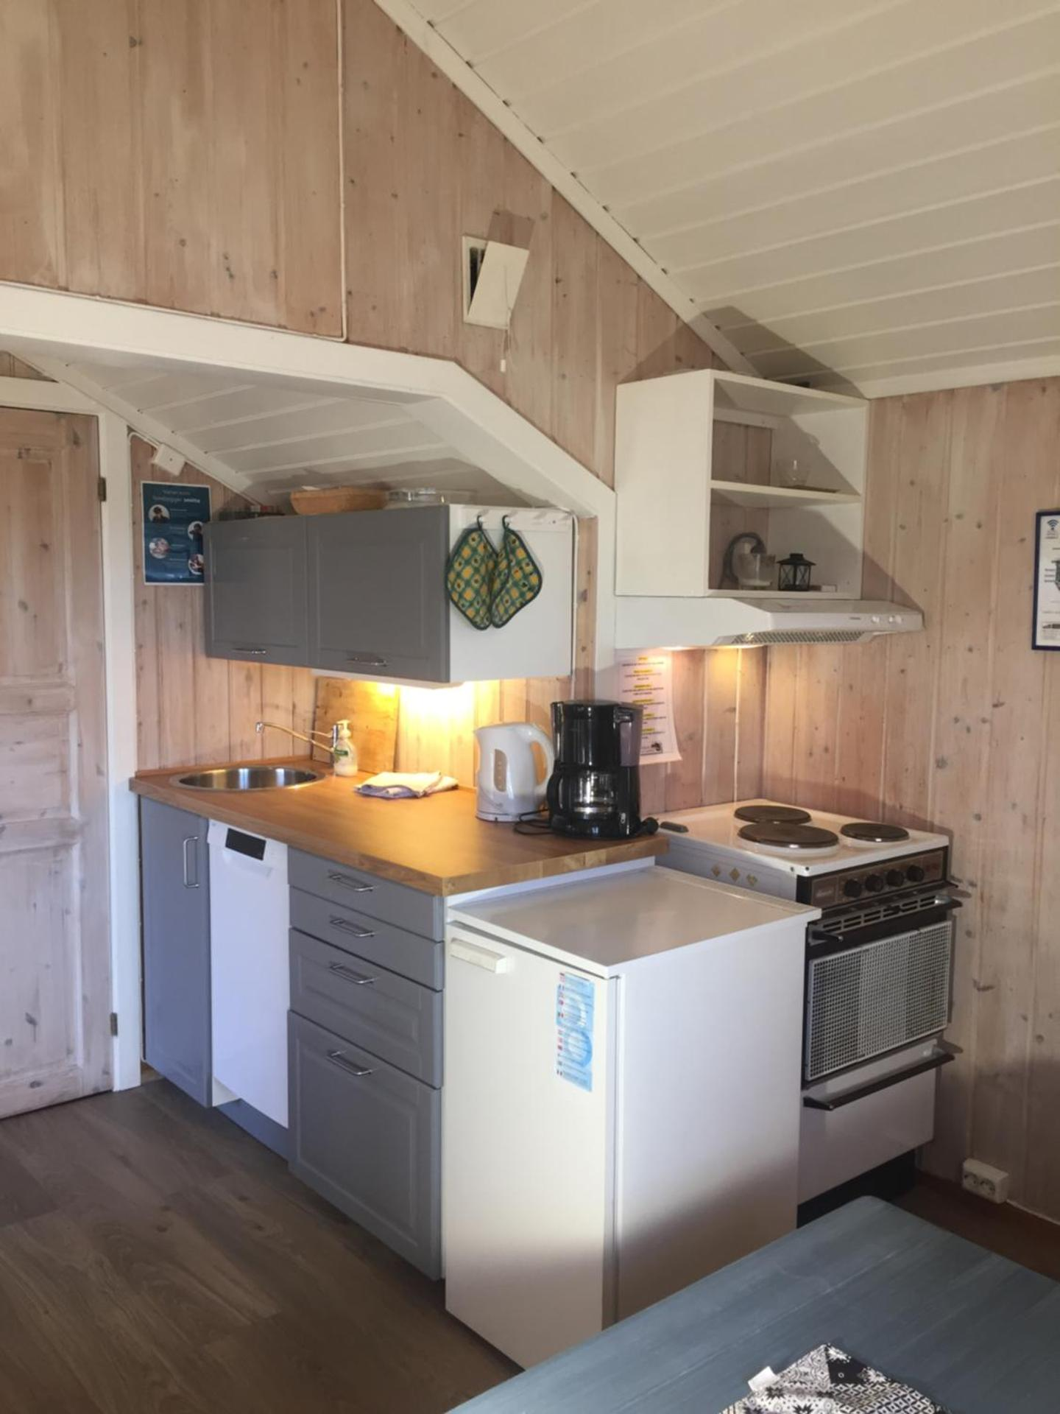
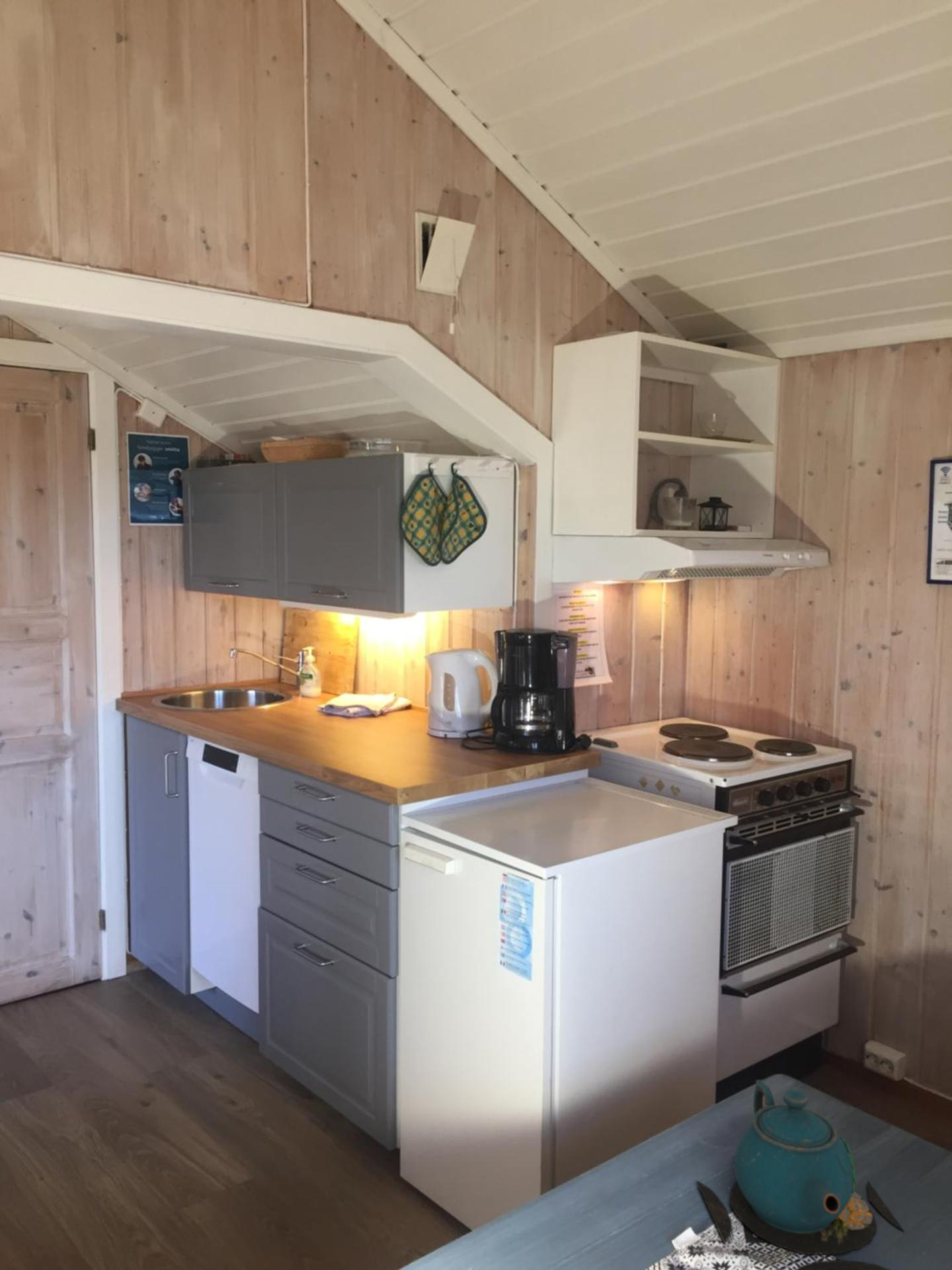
+ teapot [695,1079,906,1270]
